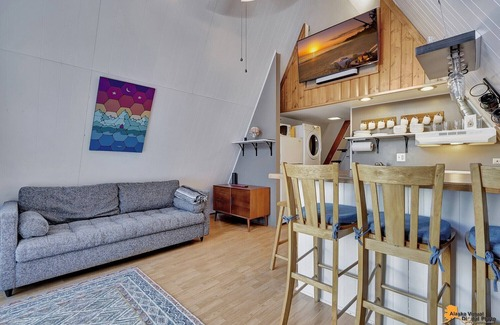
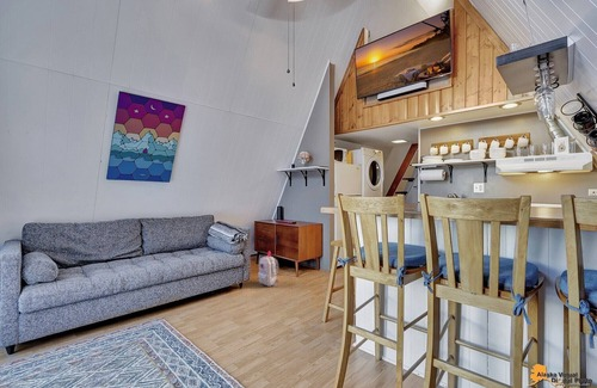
+ backpack [257,250,279,288]
